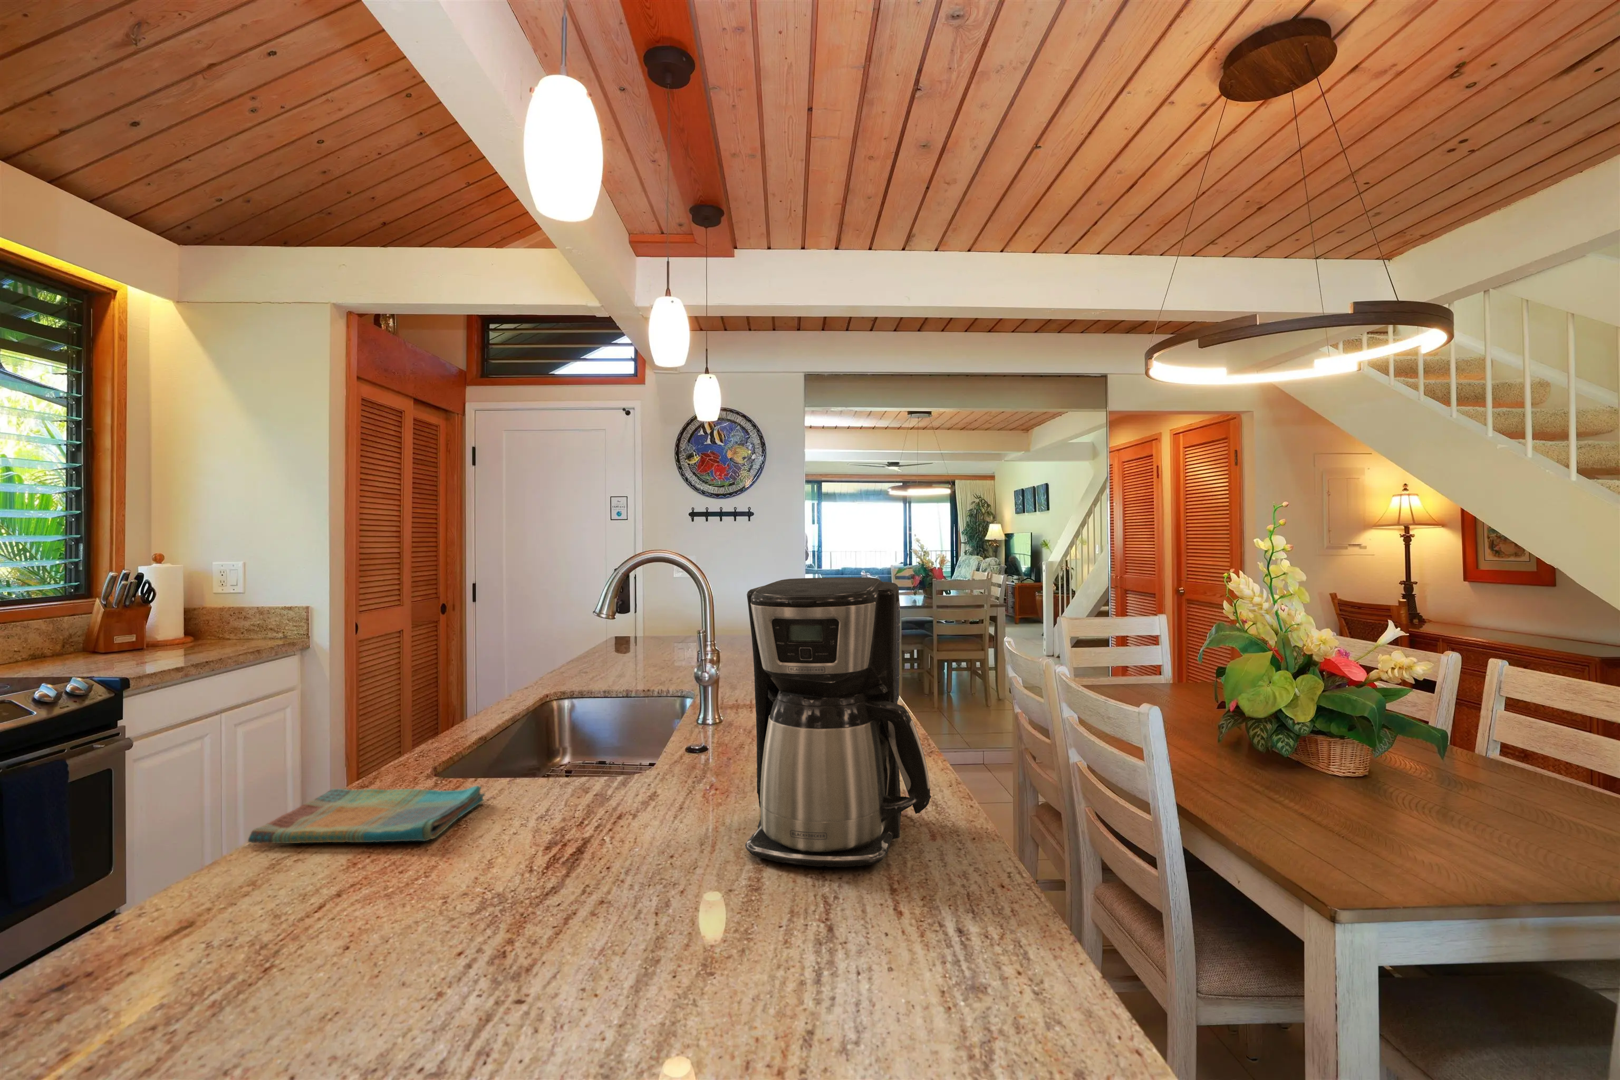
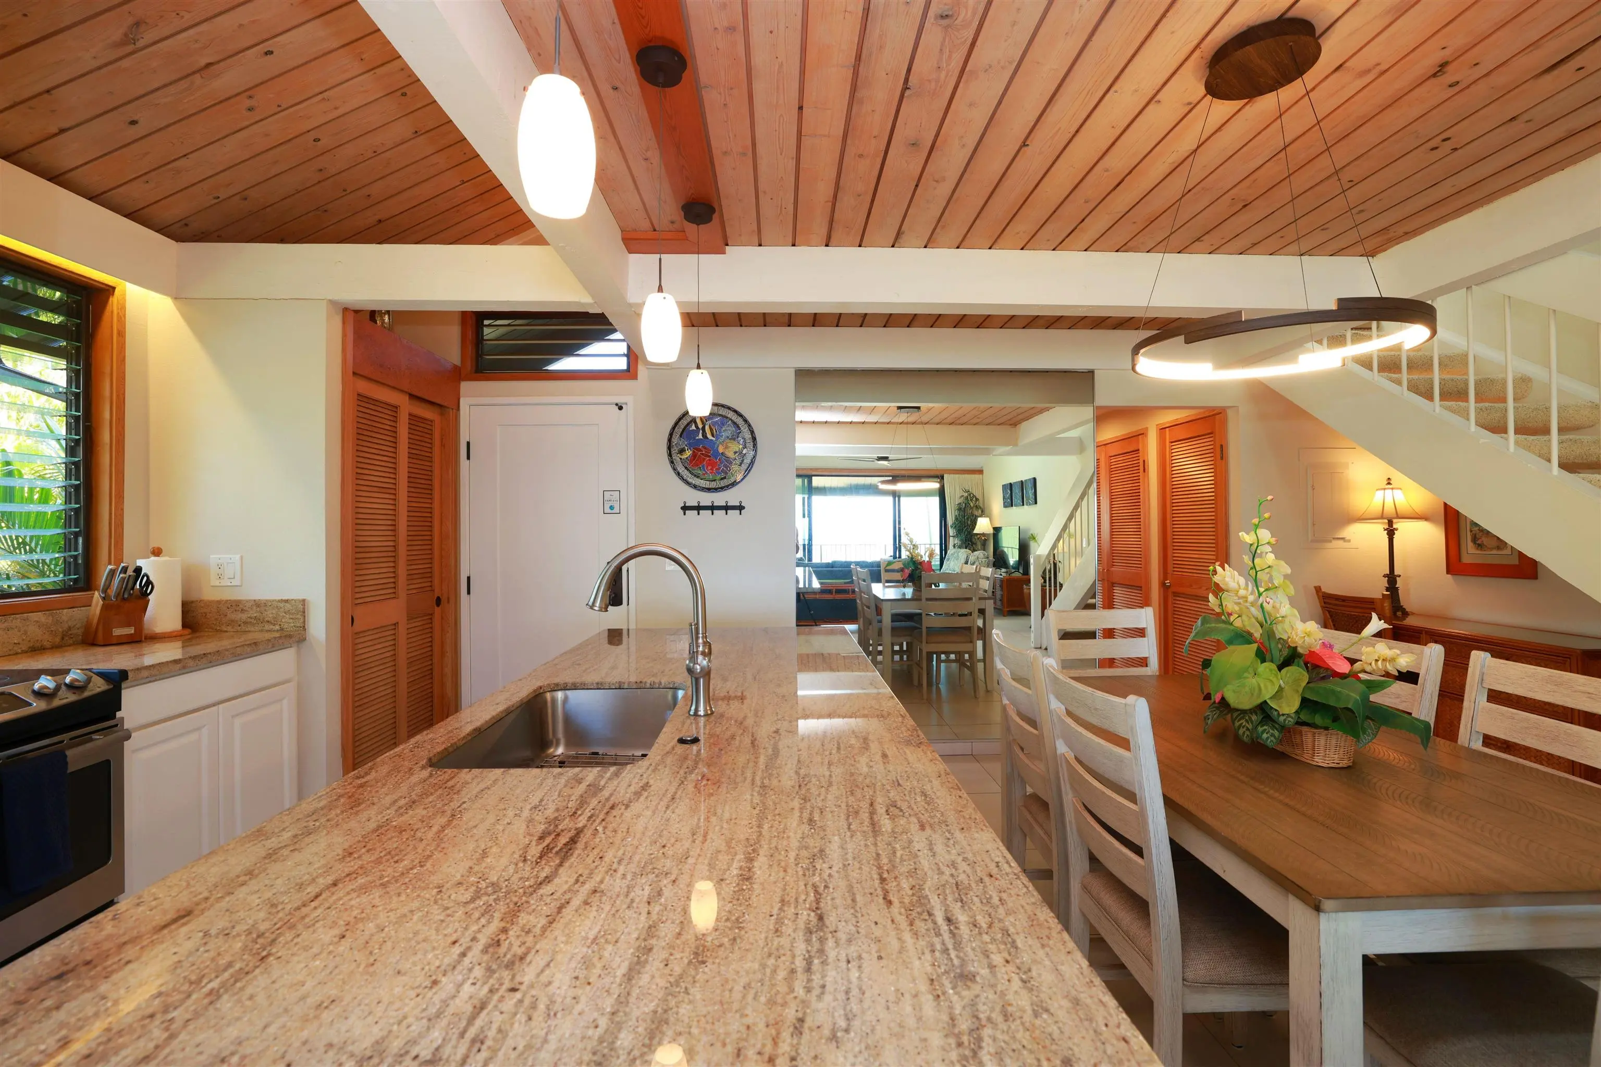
- dish towel [247,785,486,844]
- coffee maker [745,577,932,868]
